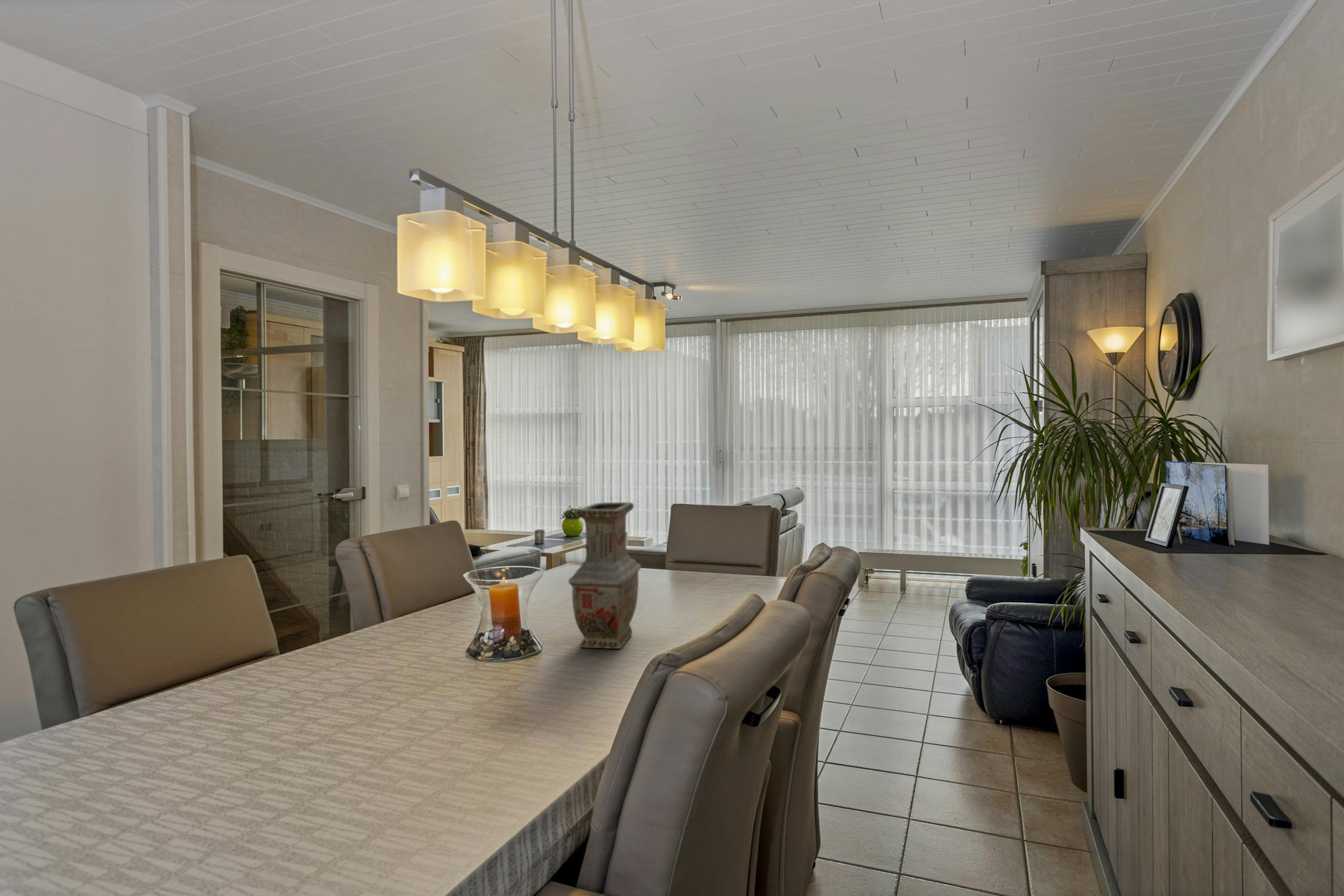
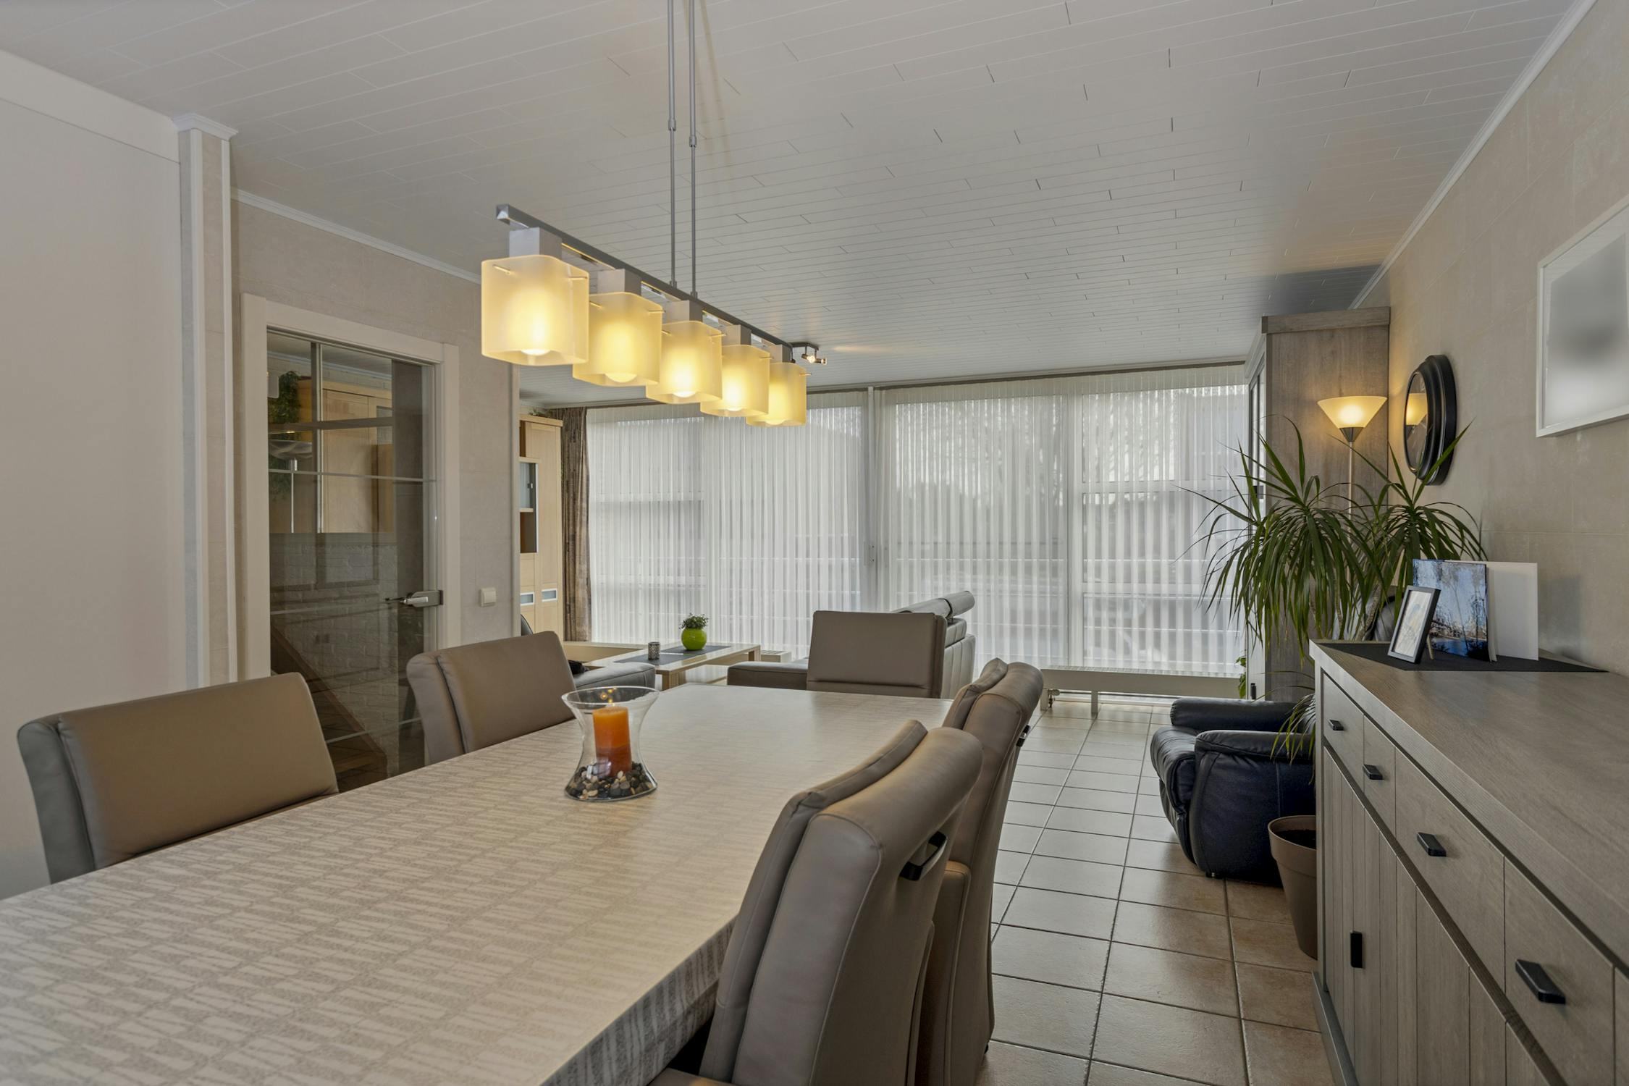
- vase [568,502,642,649]
